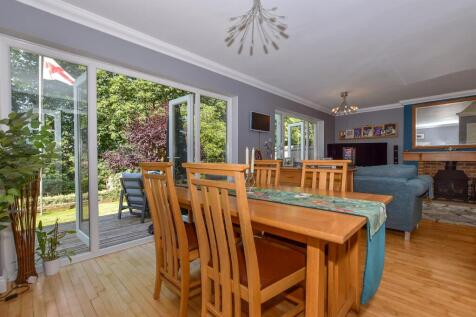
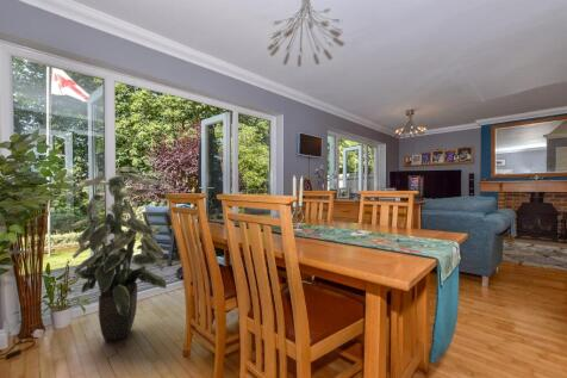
+ indoor plant [69,166,168,341]
